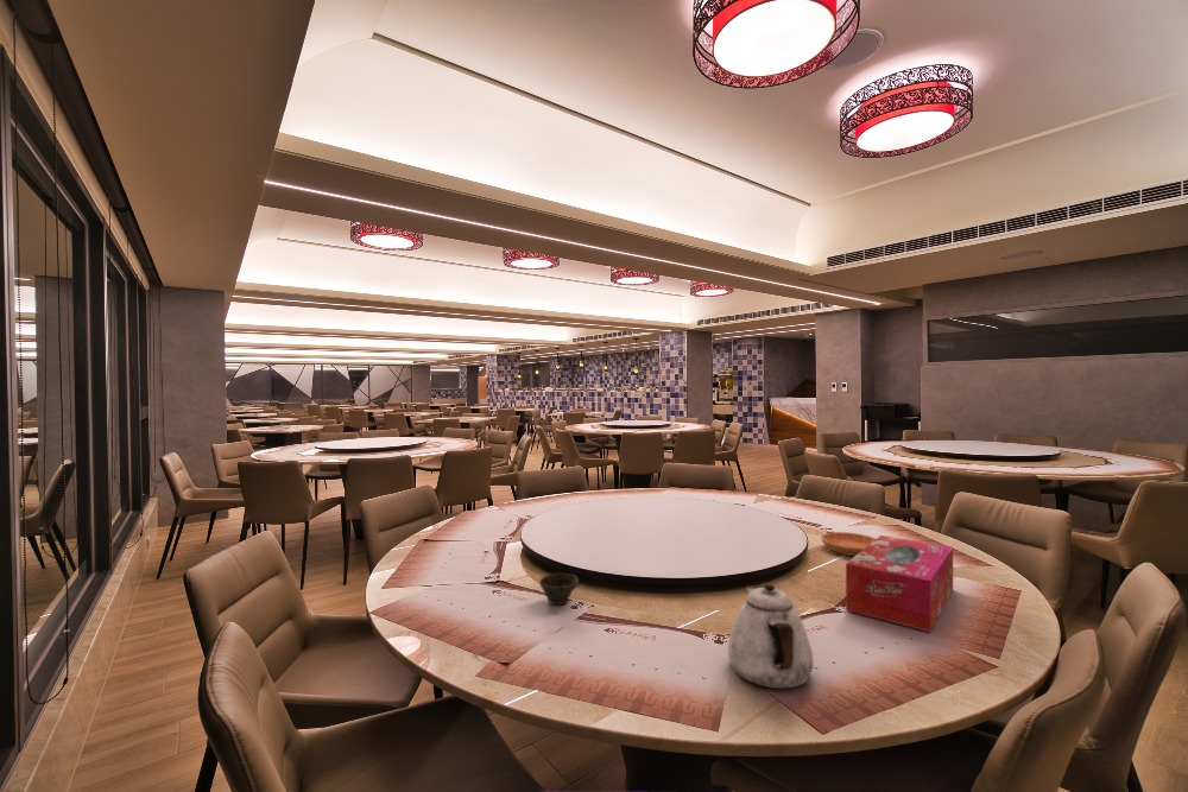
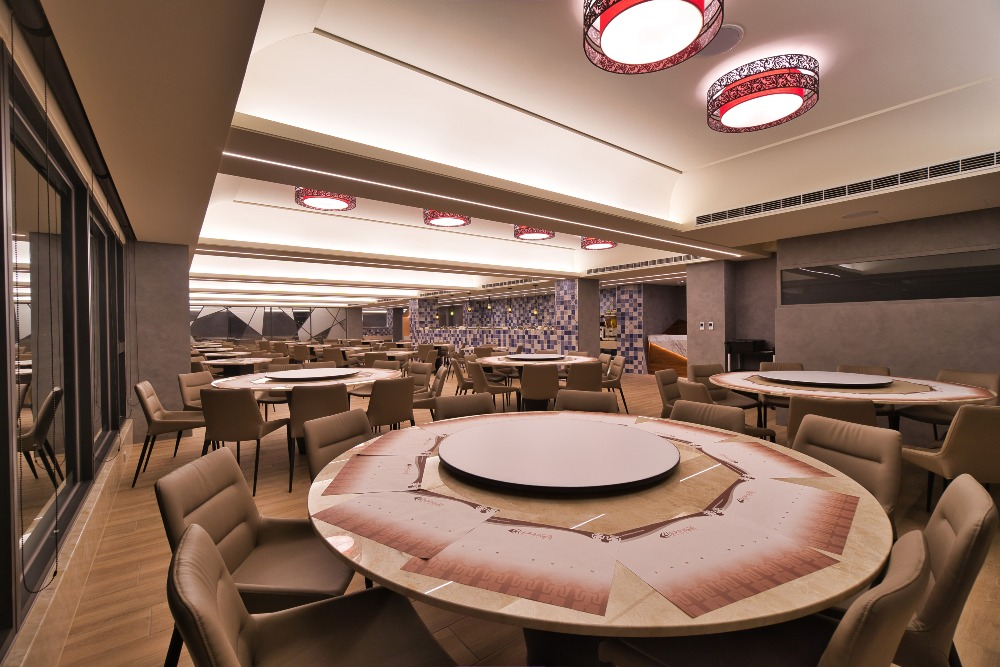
- tissue box [845,534,954,633]
- saucer [820,531,877,557]
- cup [538,572,580,606]
- teapot [727,583,814,690]
